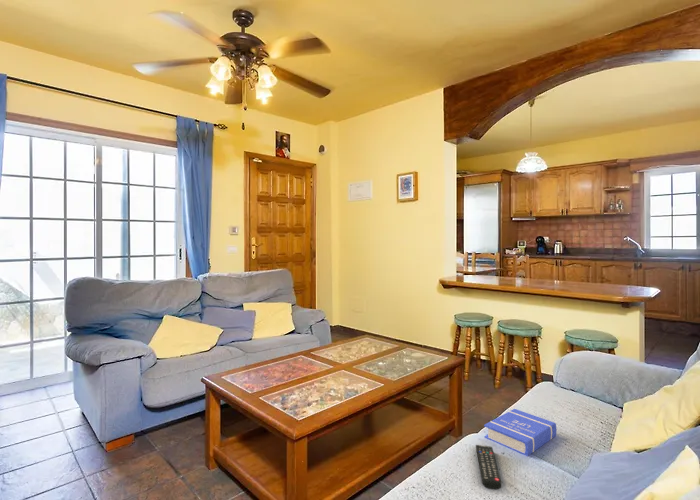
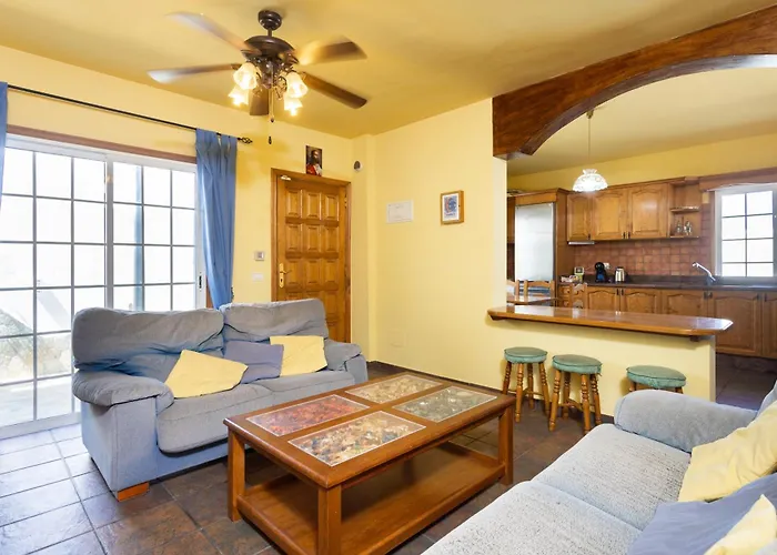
- remote control [475,444,503,491]
- book [483,408,558,457]
